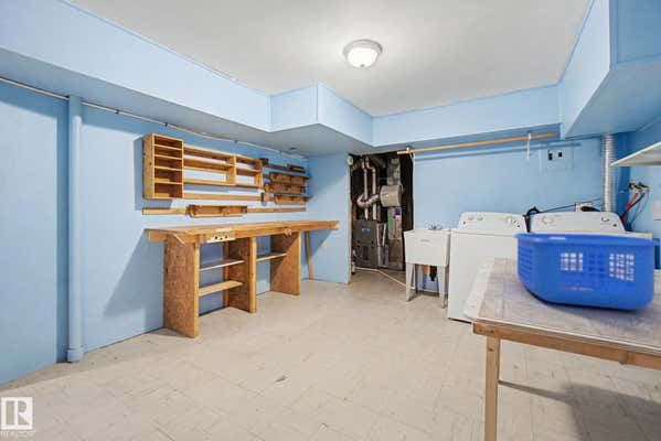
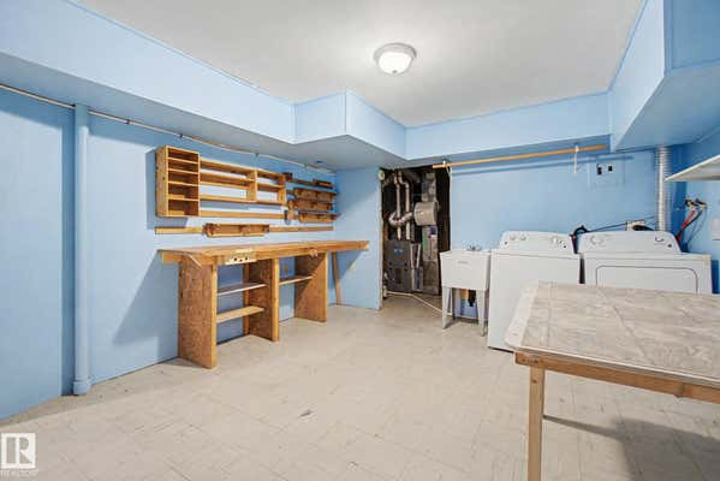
- clothes hamper [513,233,661,311]
